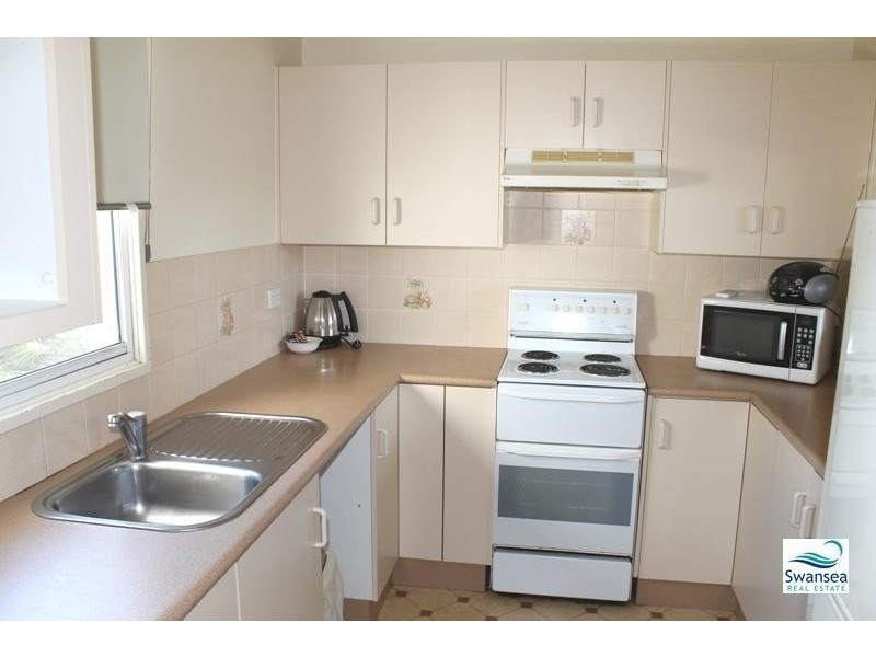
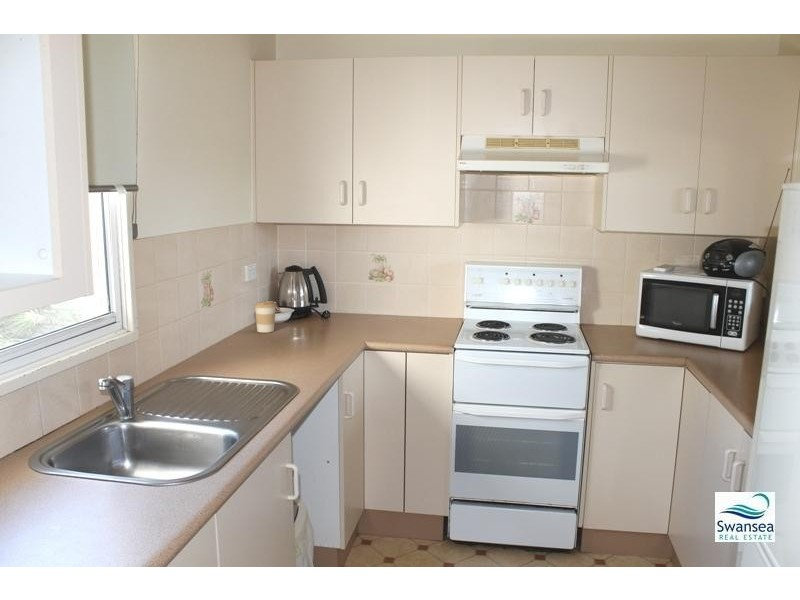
+ coffee cup [253,300,277,333]
